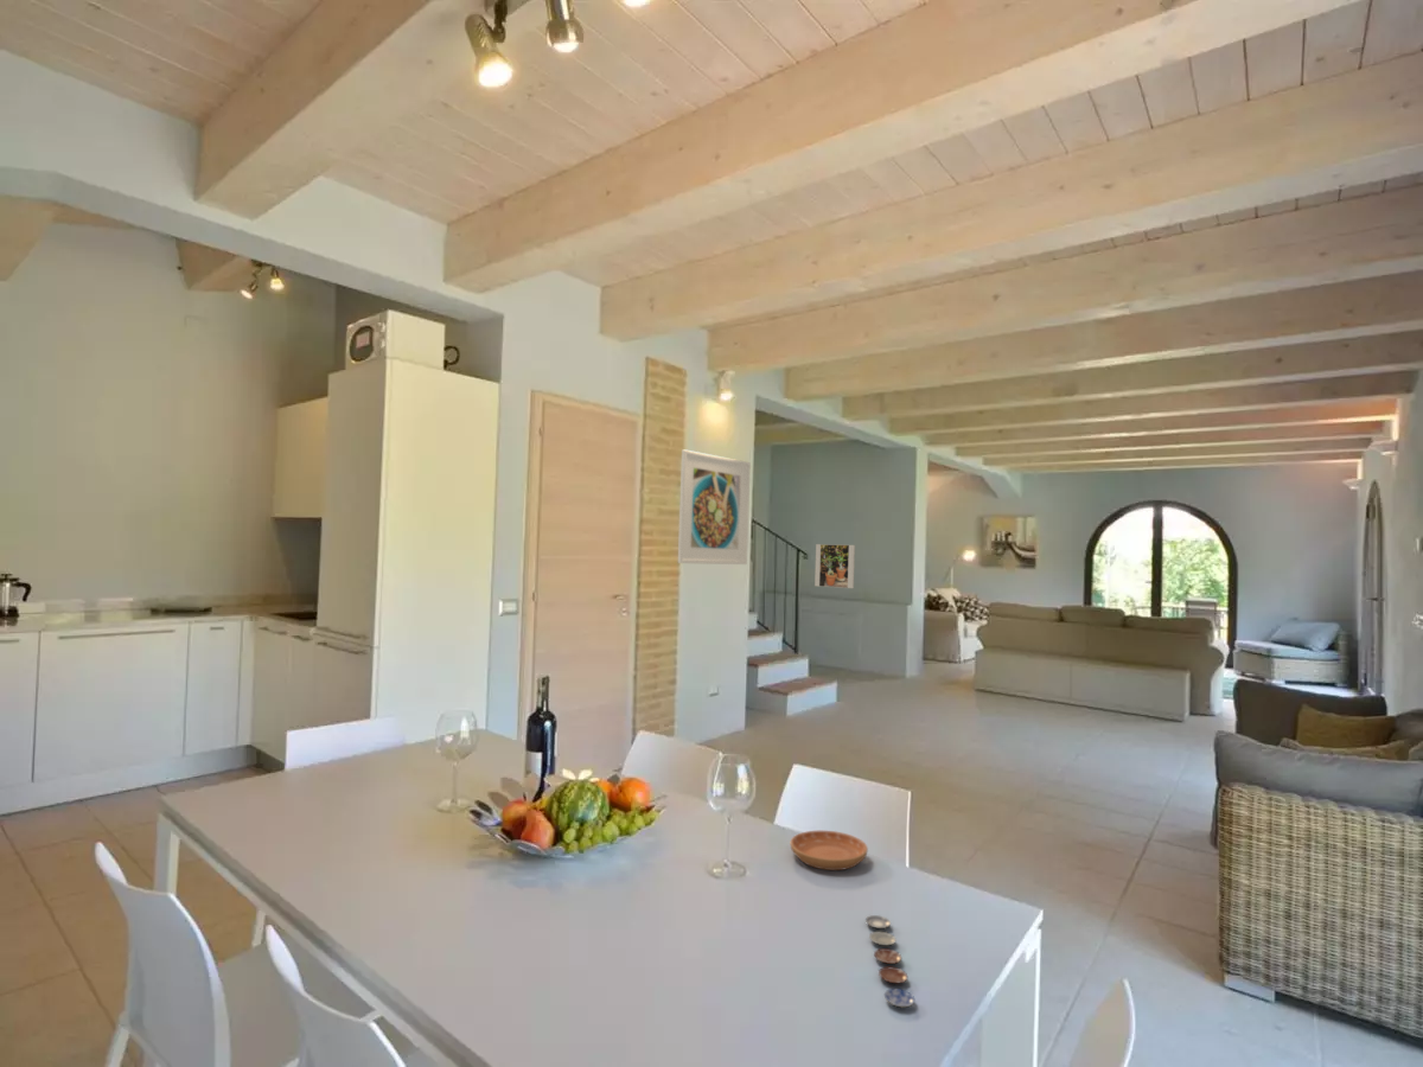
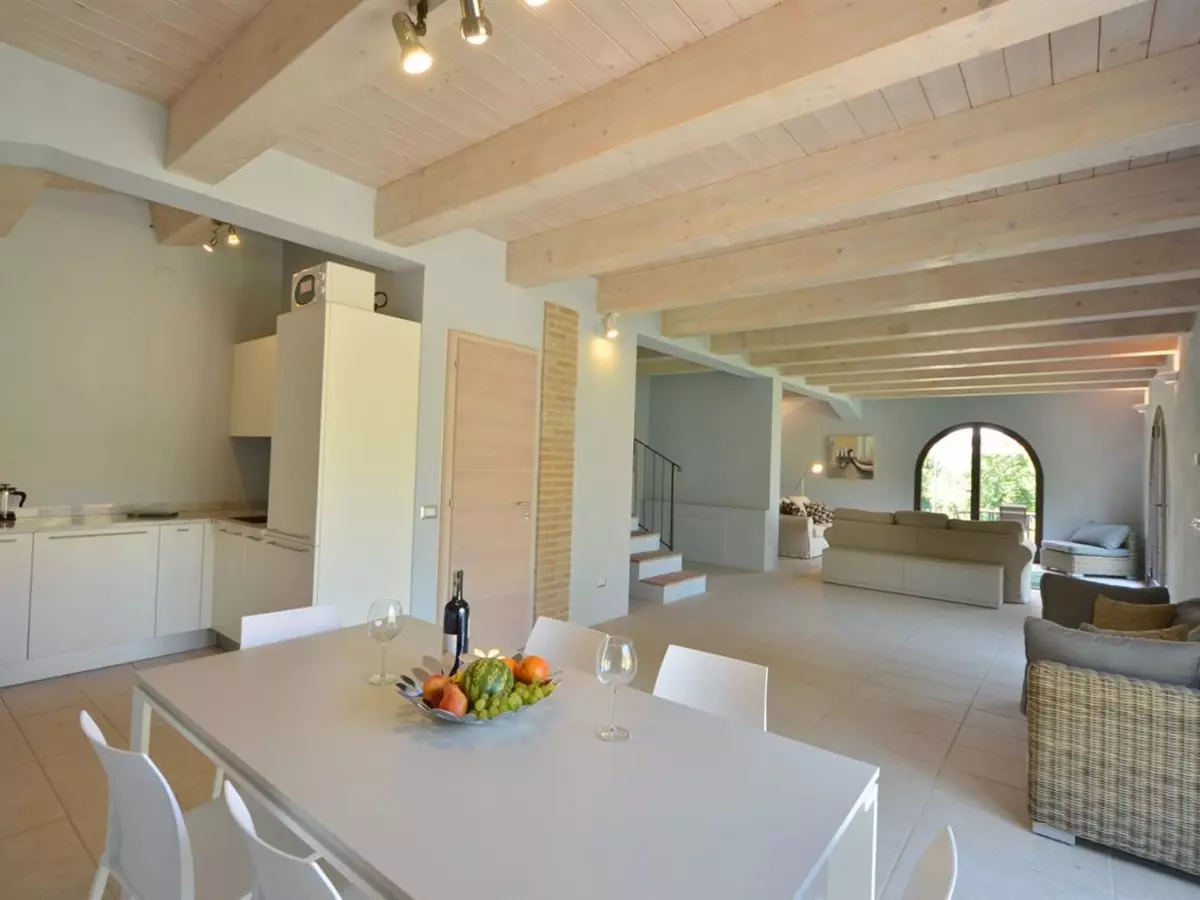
- plate [864,914,915,1008]
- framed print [813,543,856,589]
- saucer [790,830,869,871]
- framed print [677,448,752,566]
